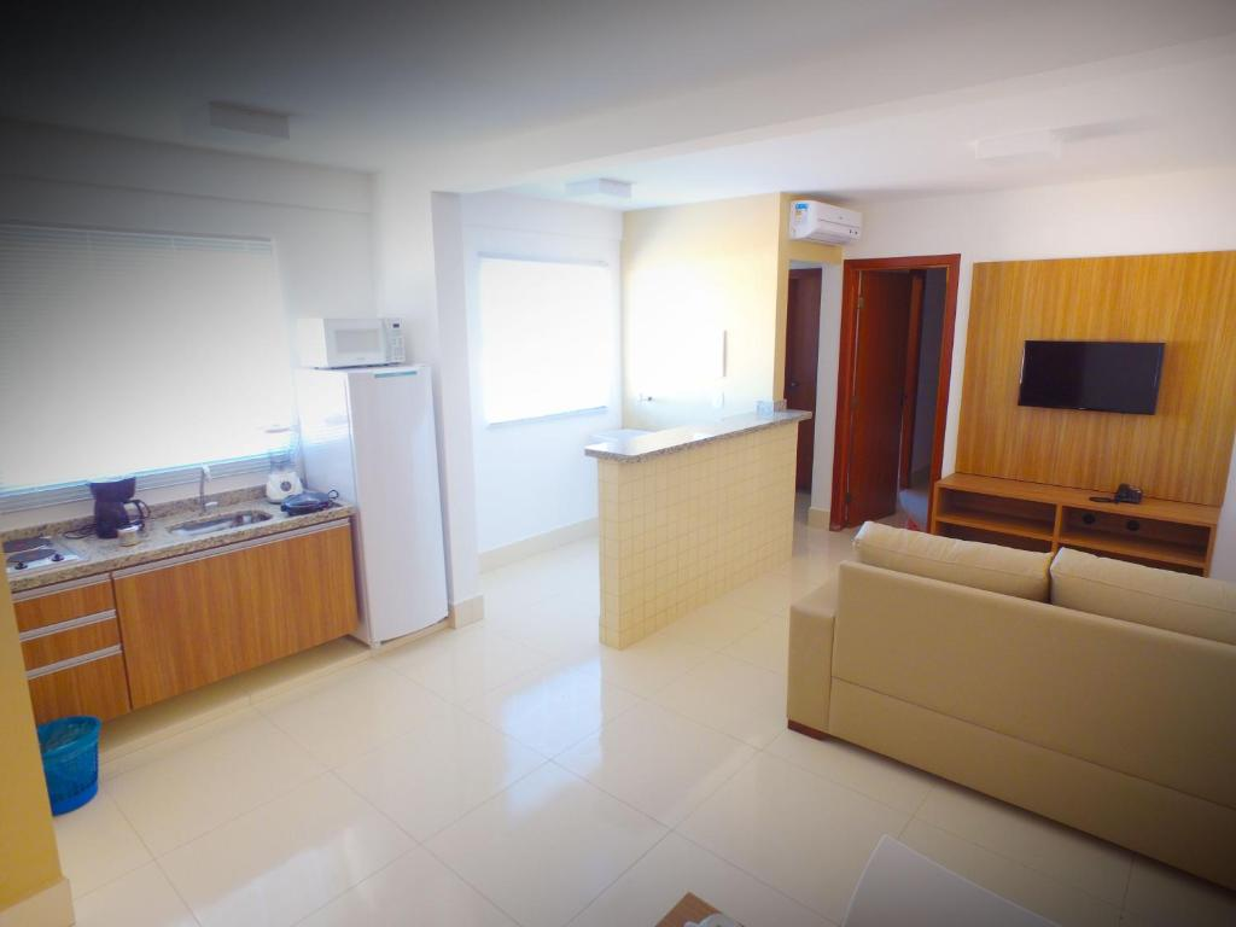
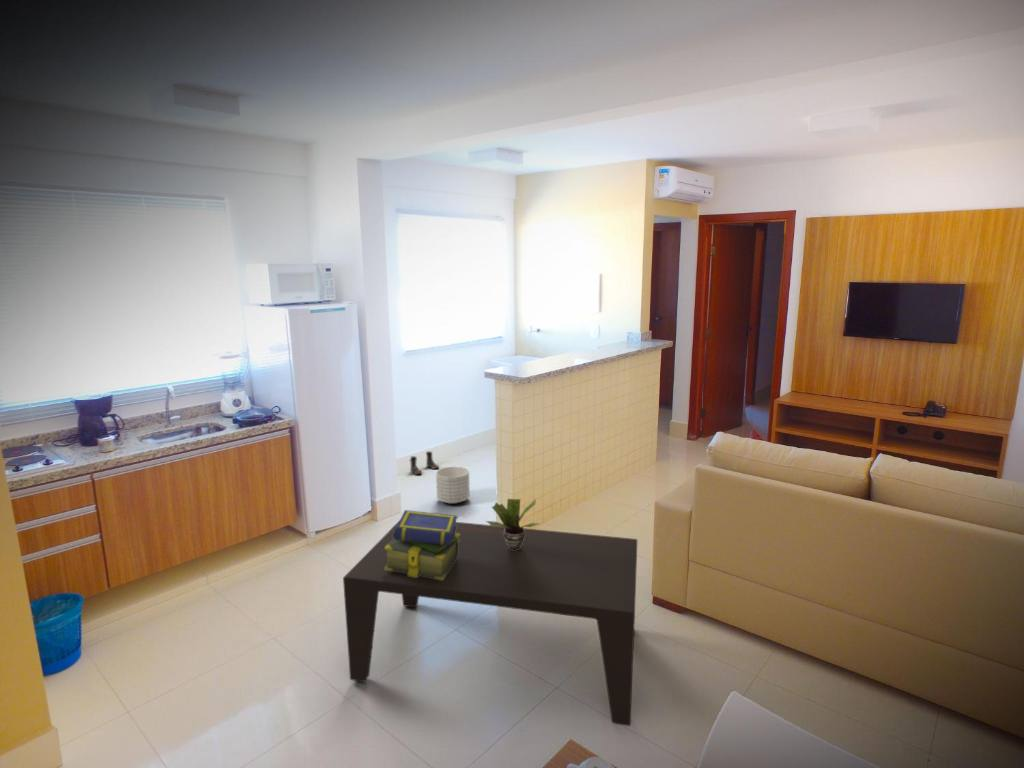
+ boots [409,451,440,476]
+ coffee table [342,519,638,727]
+ planter [435,465,471,505]
+ stack of books [385,509,460,580]
+ potted plant [485,498,542,550]
